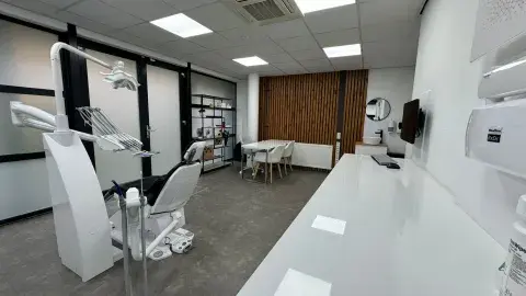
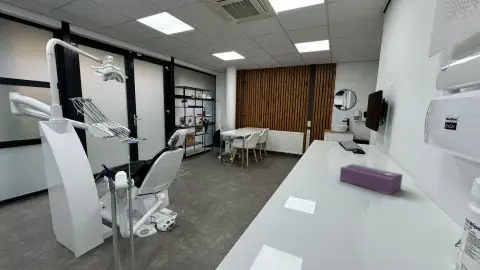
+ tissue box [339,163,403,196]
